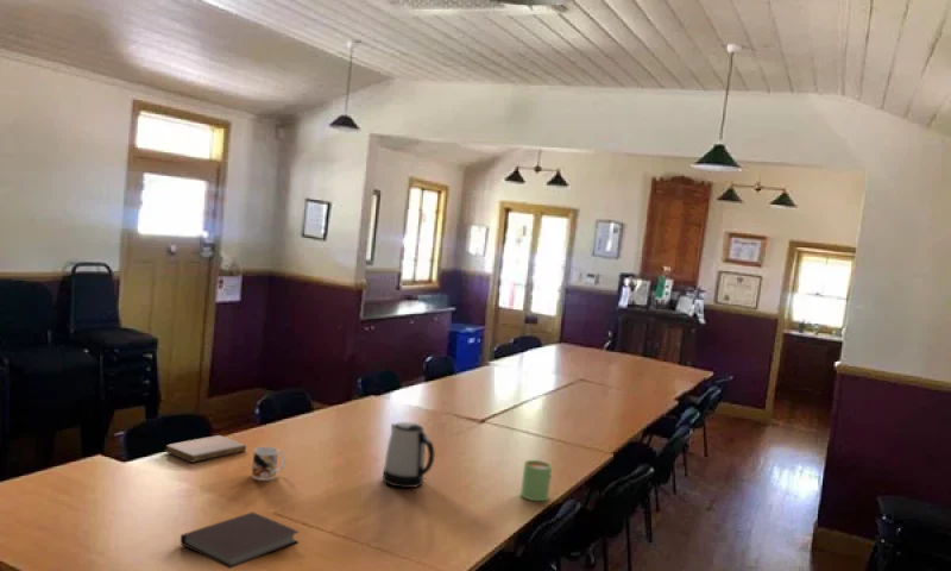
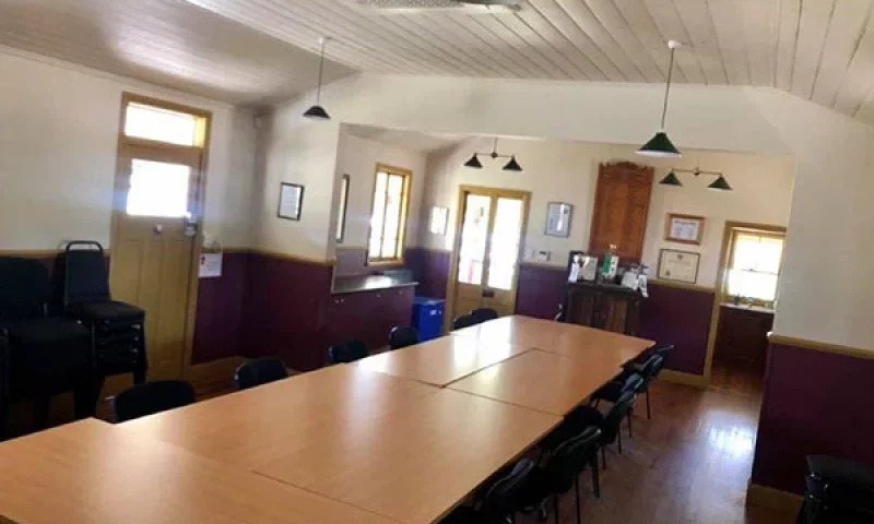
- notebook [180,512,301,570]
- mug [251,446,286,482]
- mug [519,459,553,502]
- notebook [164,434,247,464]
- kettle [382,421,436,489]
